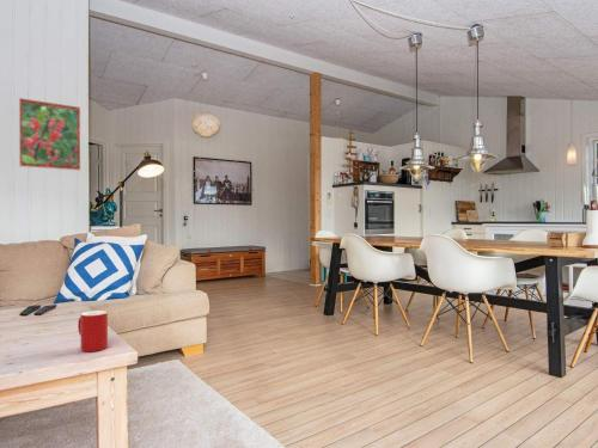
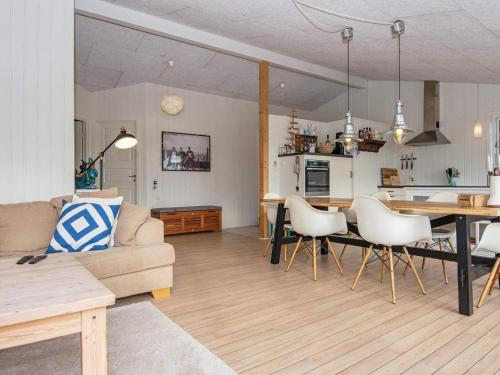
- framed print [18,97,81,172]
- cup [77,309,109,352]
